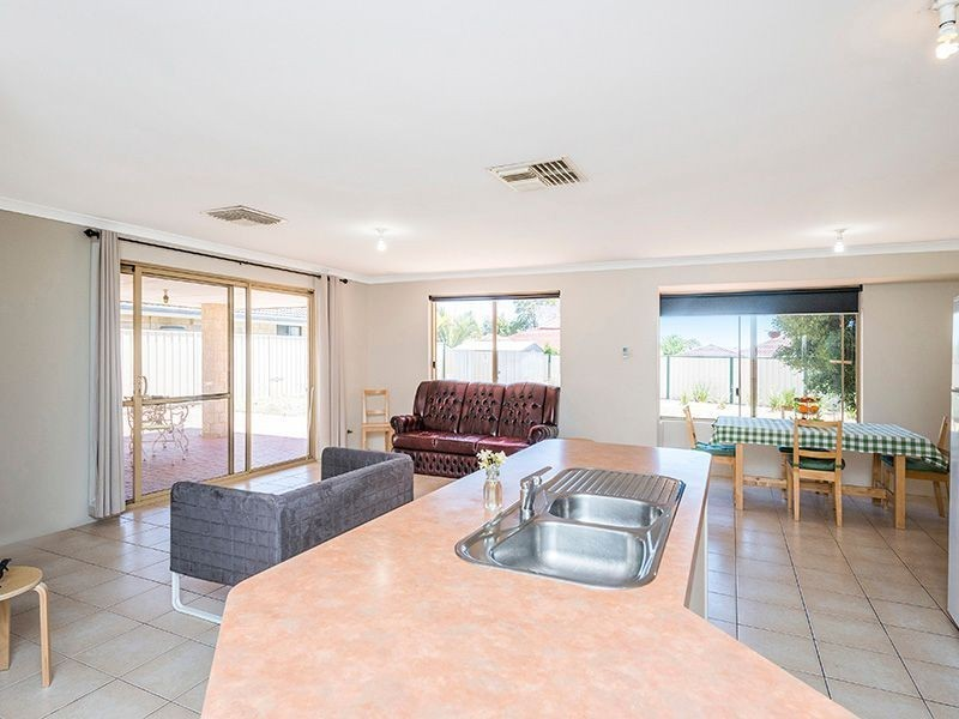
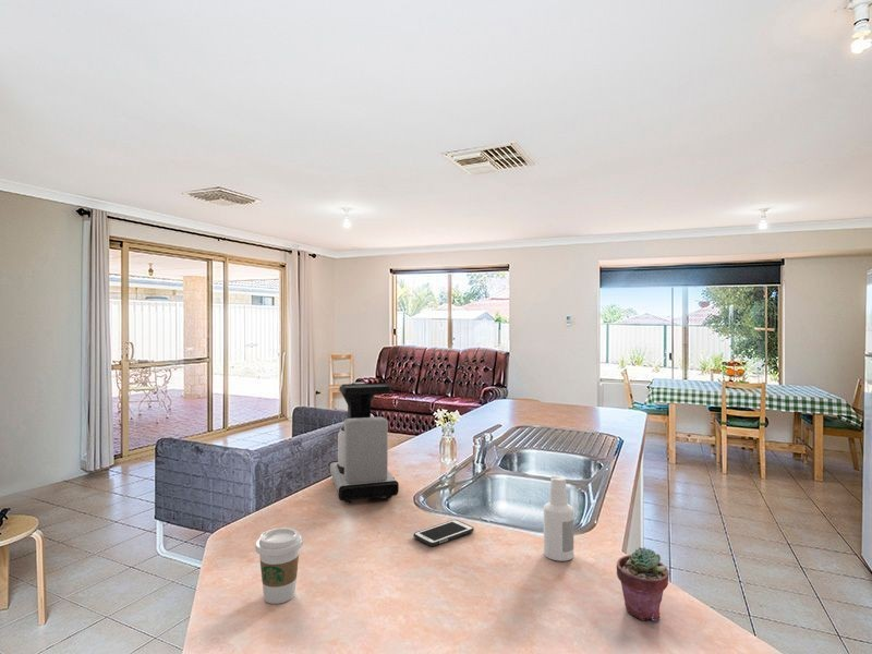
+ cell phone [413,519,475,547]
+ coffee cup [255,526,304,605]
+ spray bottle [543,475,574,562]
+ potted succulent [616,546,670,622]
+ coffee maker [328,380,400,504]
